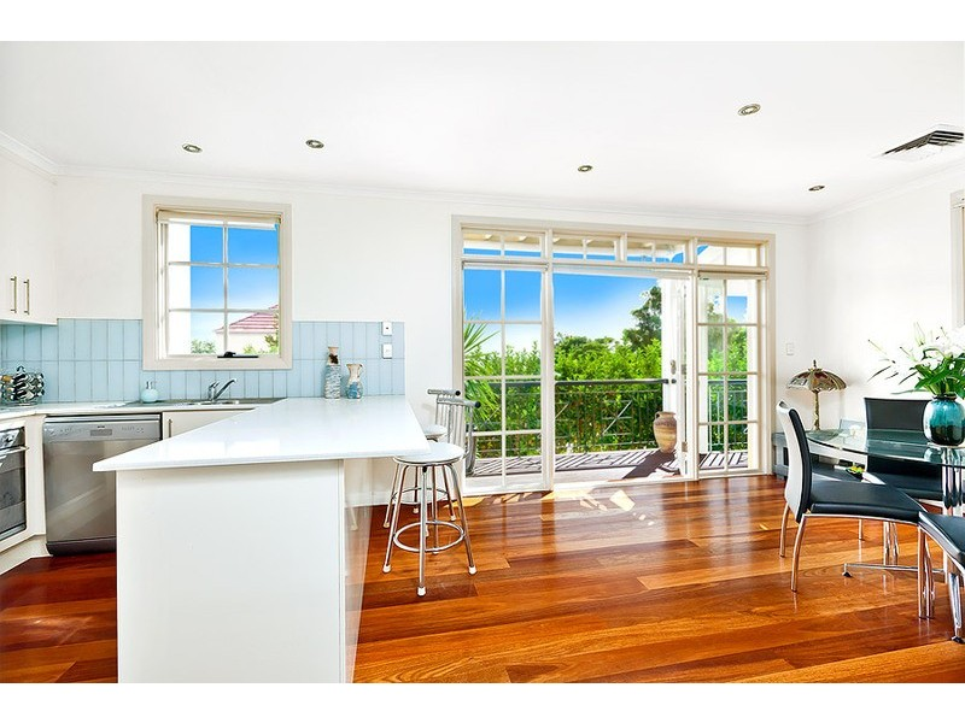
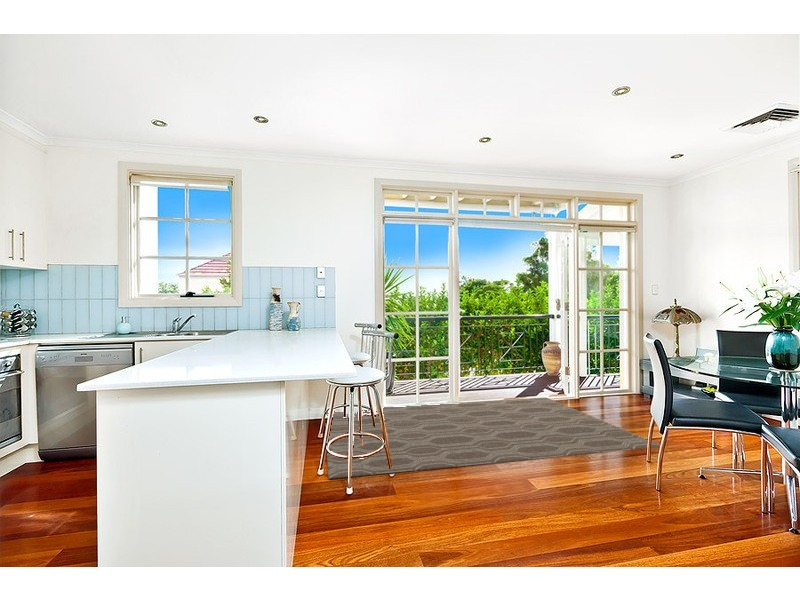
+ rug [324,397,661,480]
